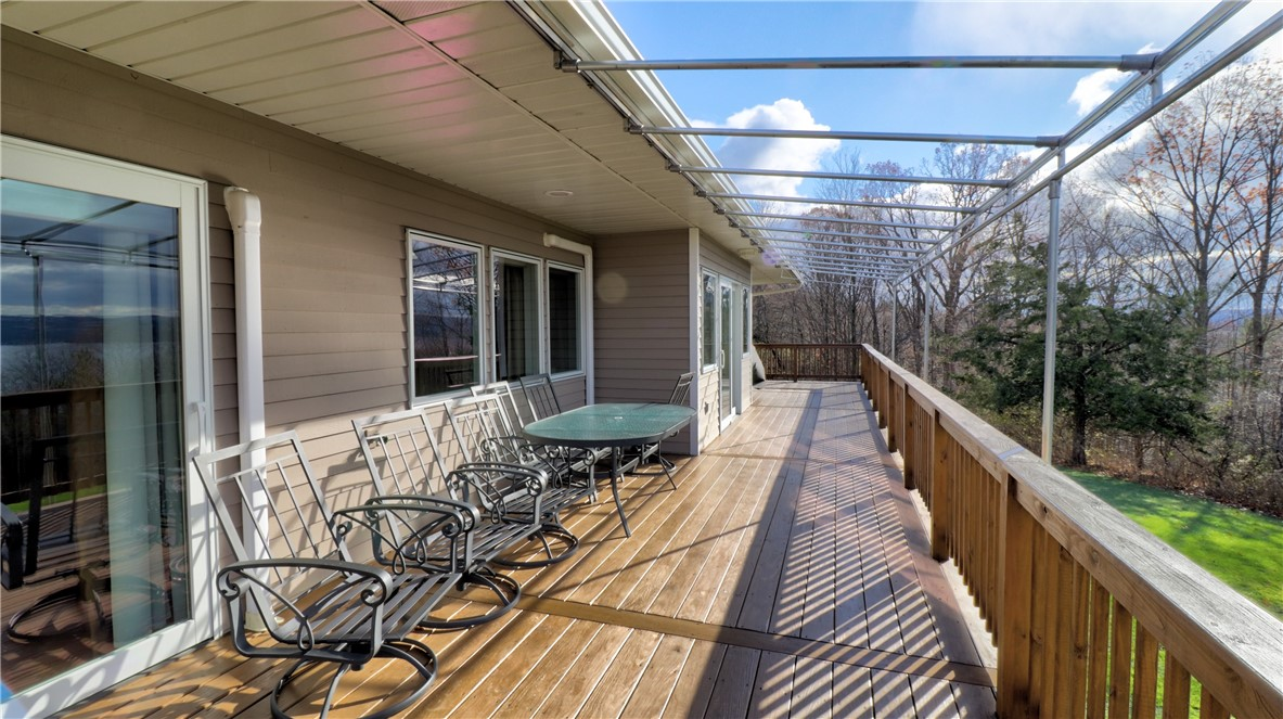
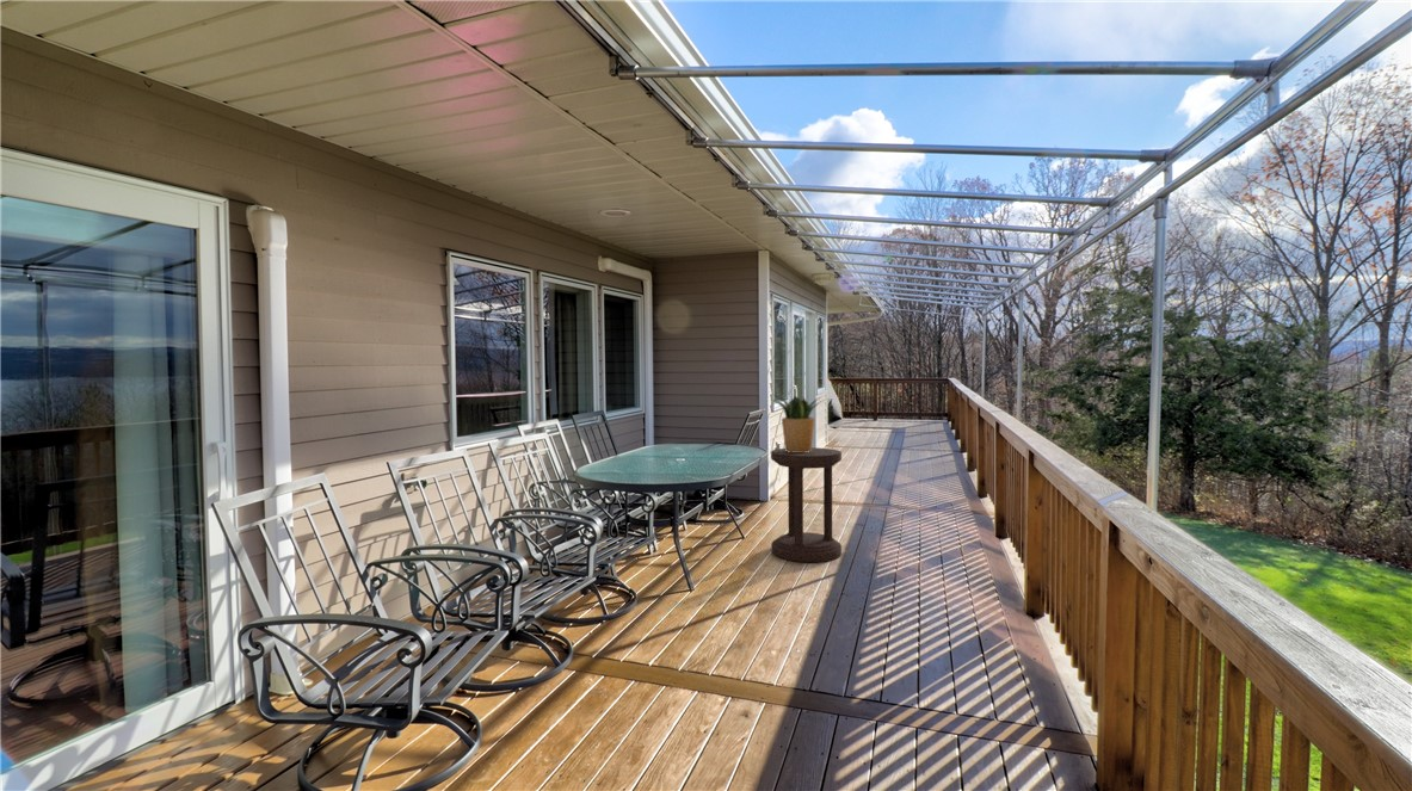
+ potted plant [770,394,828,452]
+ side table [770,446,843,563]
